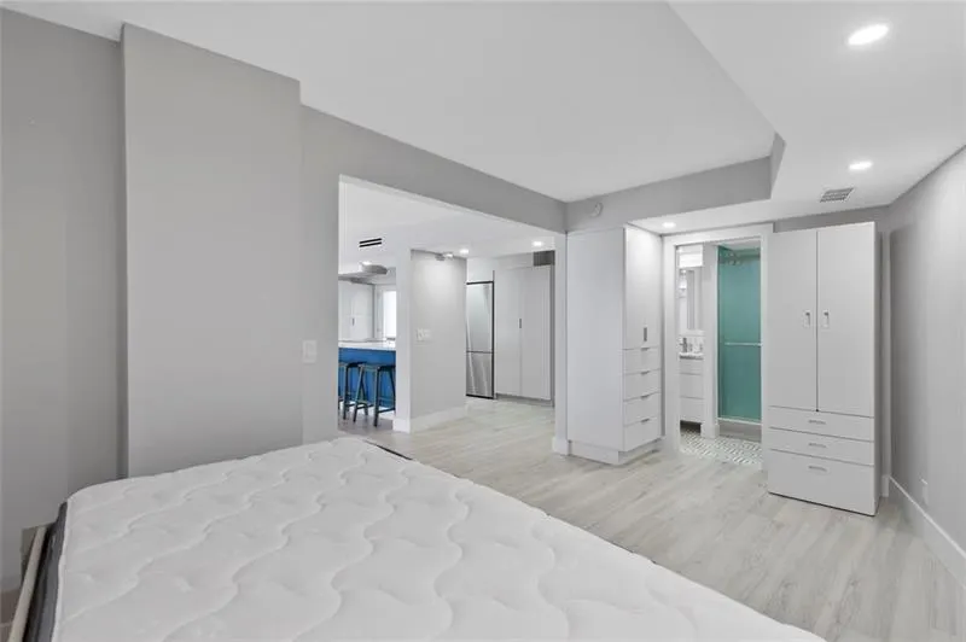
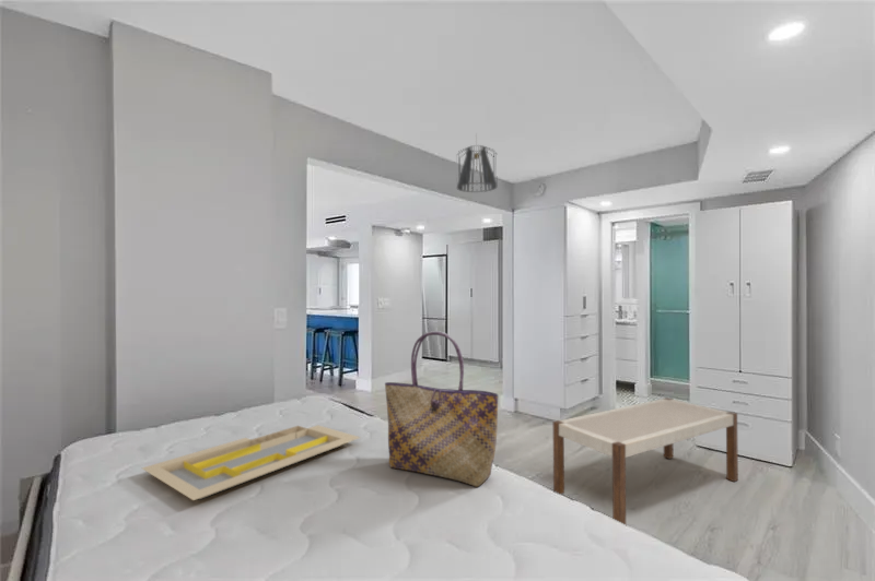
+ serving tray [141,424,362,501]
+ tote bag [384,330,500,488]
+ bench [552,396,739,525]
+ pendant light [455,132,498,193]
